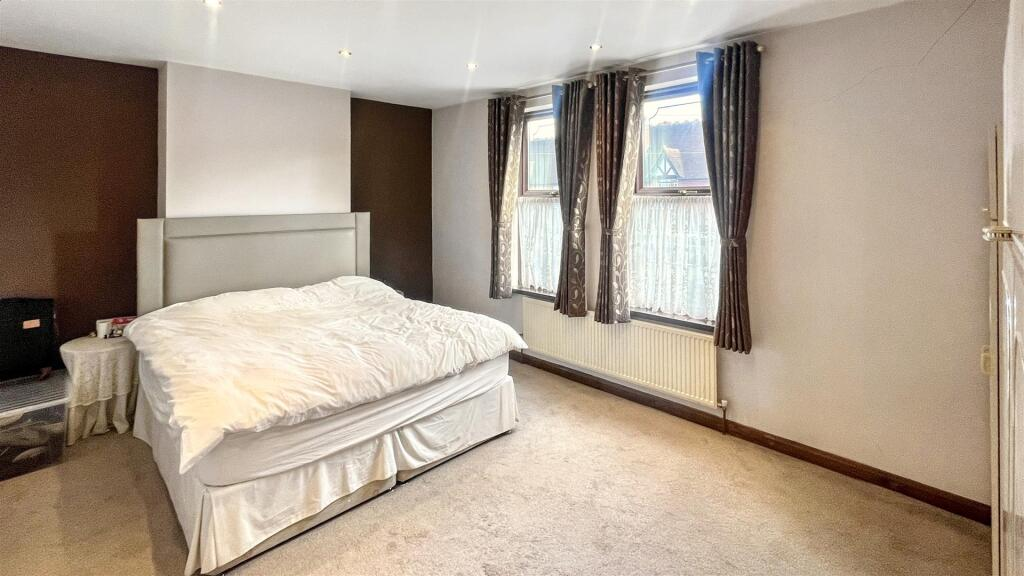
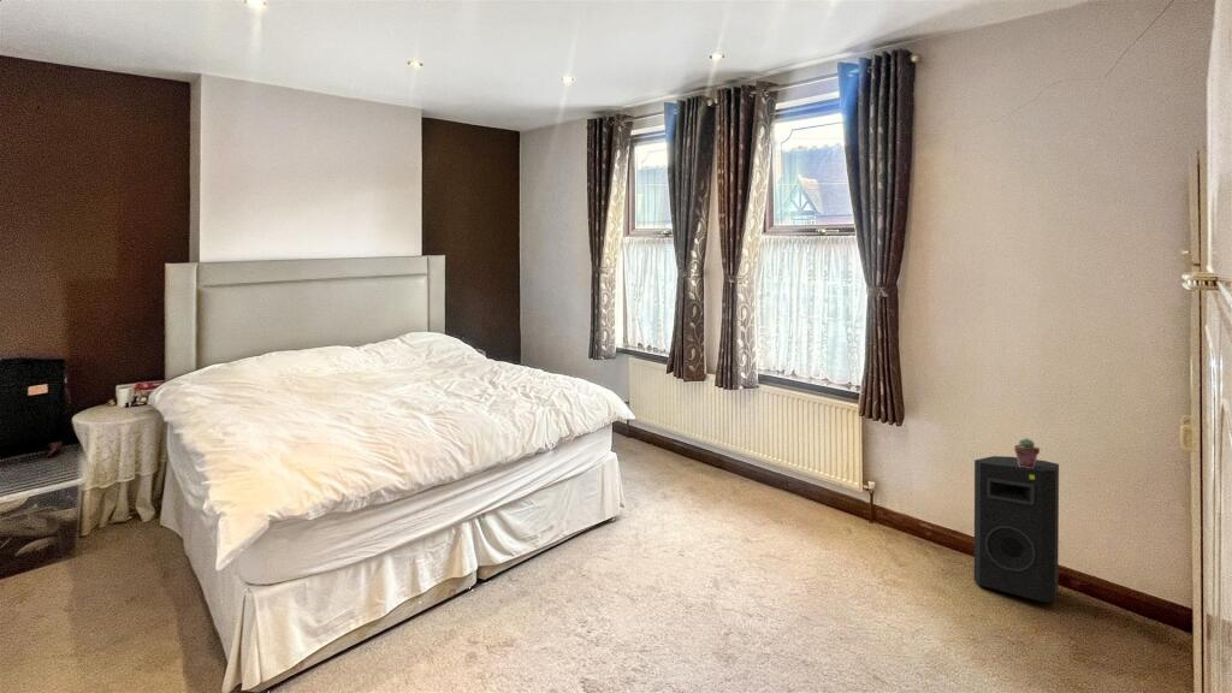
+ potted succulent [1013,437,1041,468]
+ speaker [973,455,1060,603]
